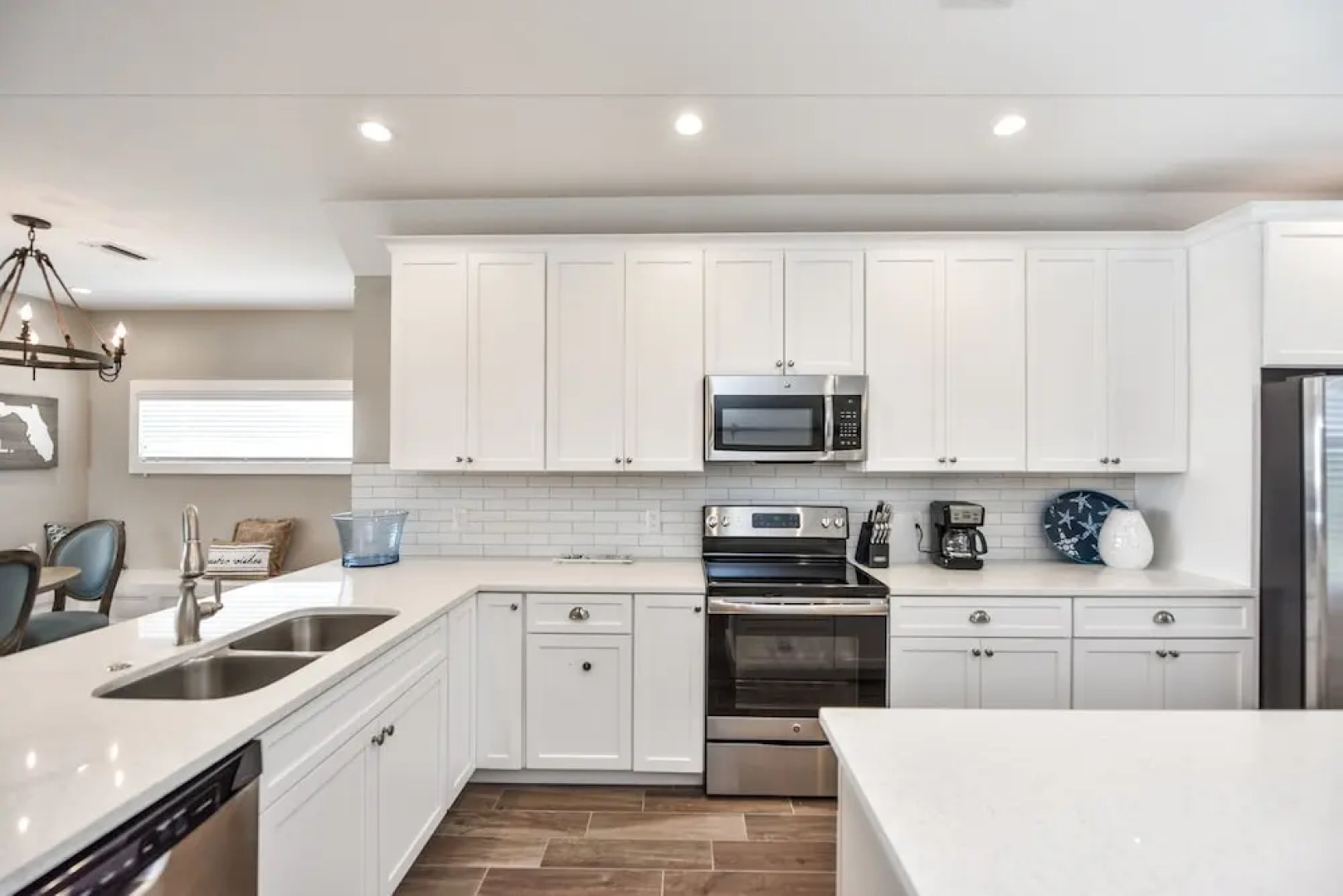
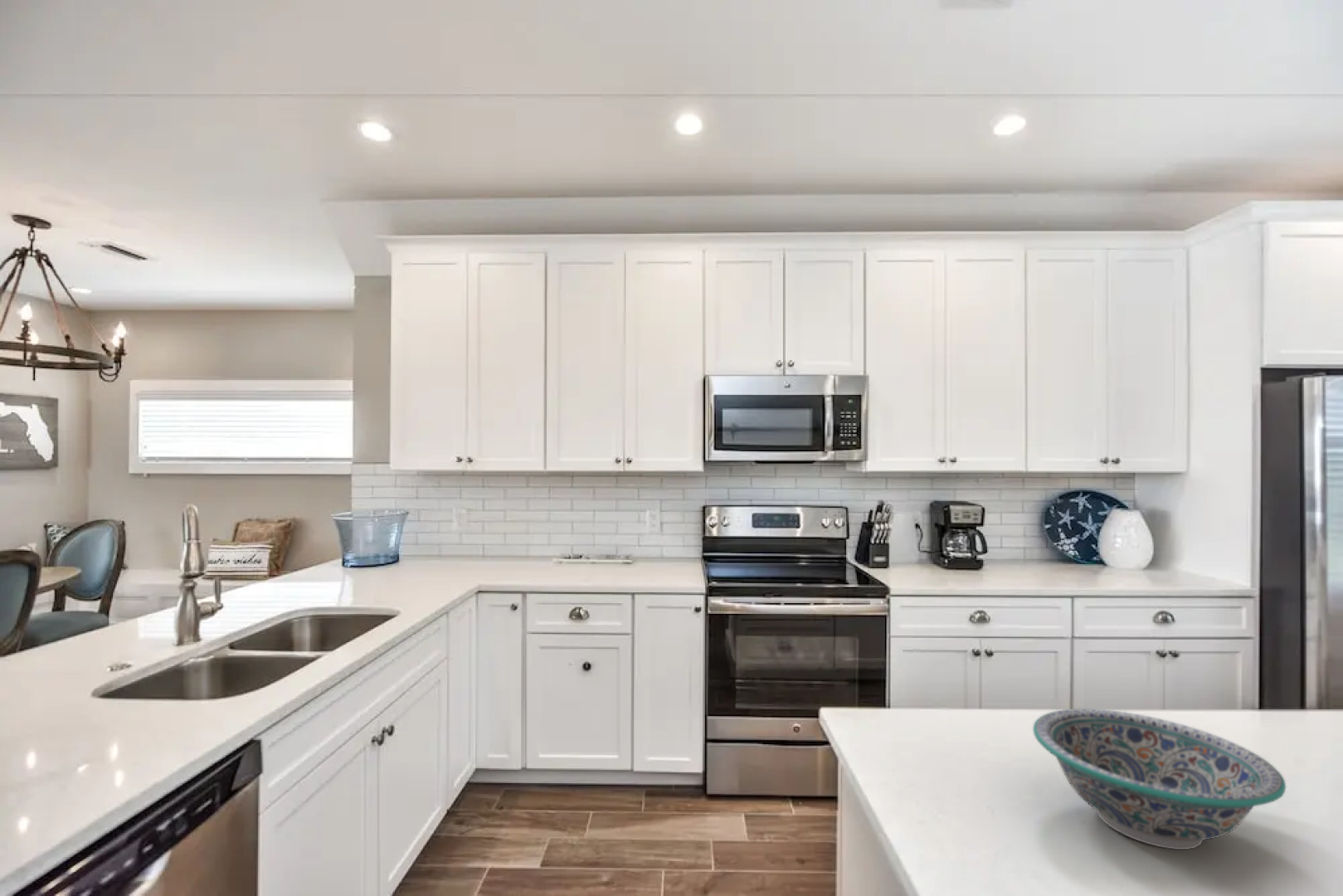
+ decorative bowl [1032,708,1287,850]
